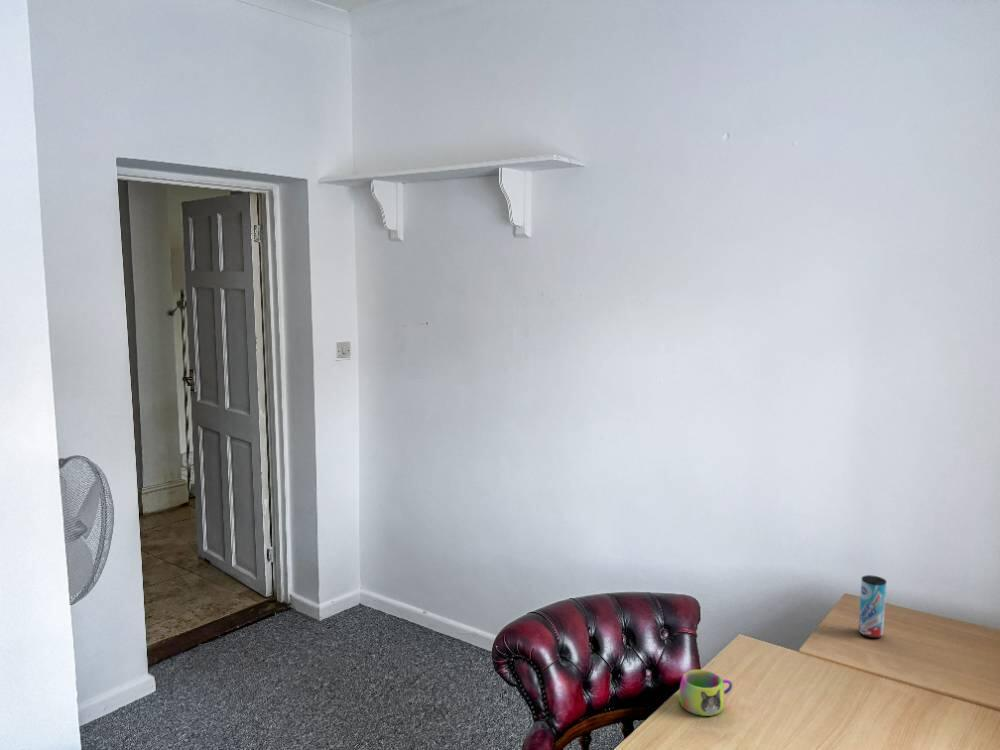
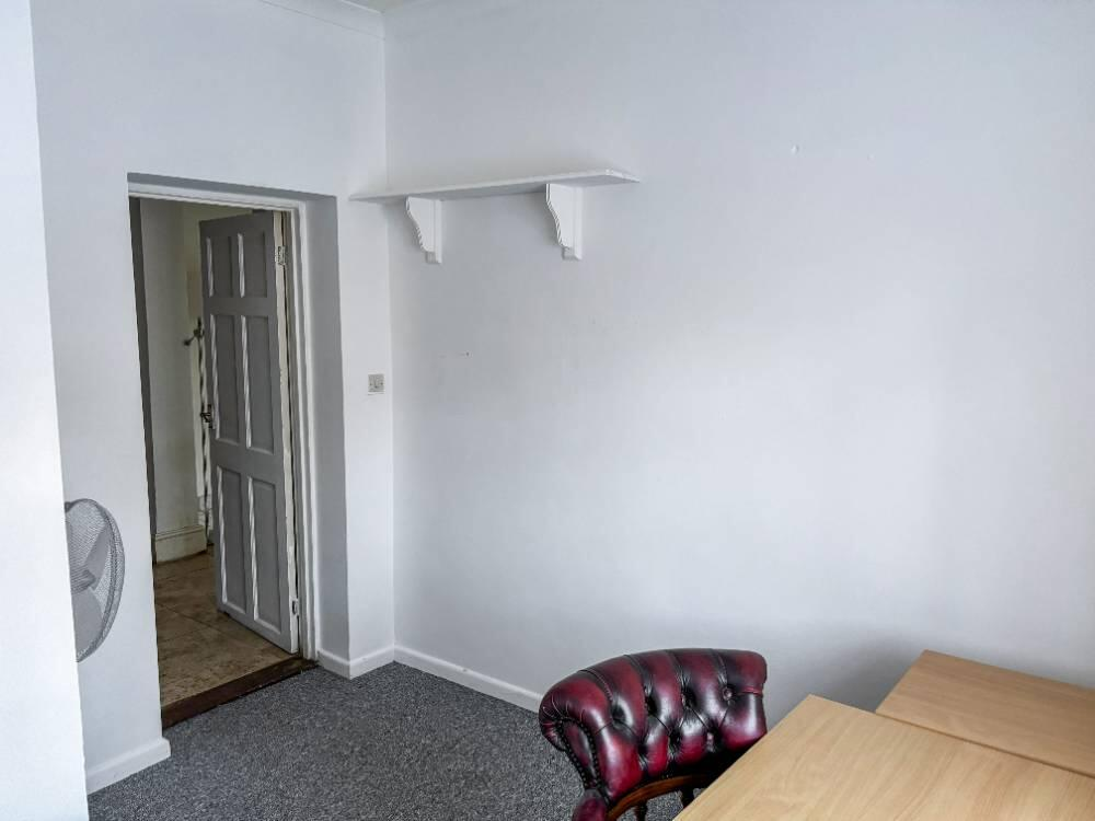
- beverage can [857,574,888,639]
- mug [678,669,734,717]
